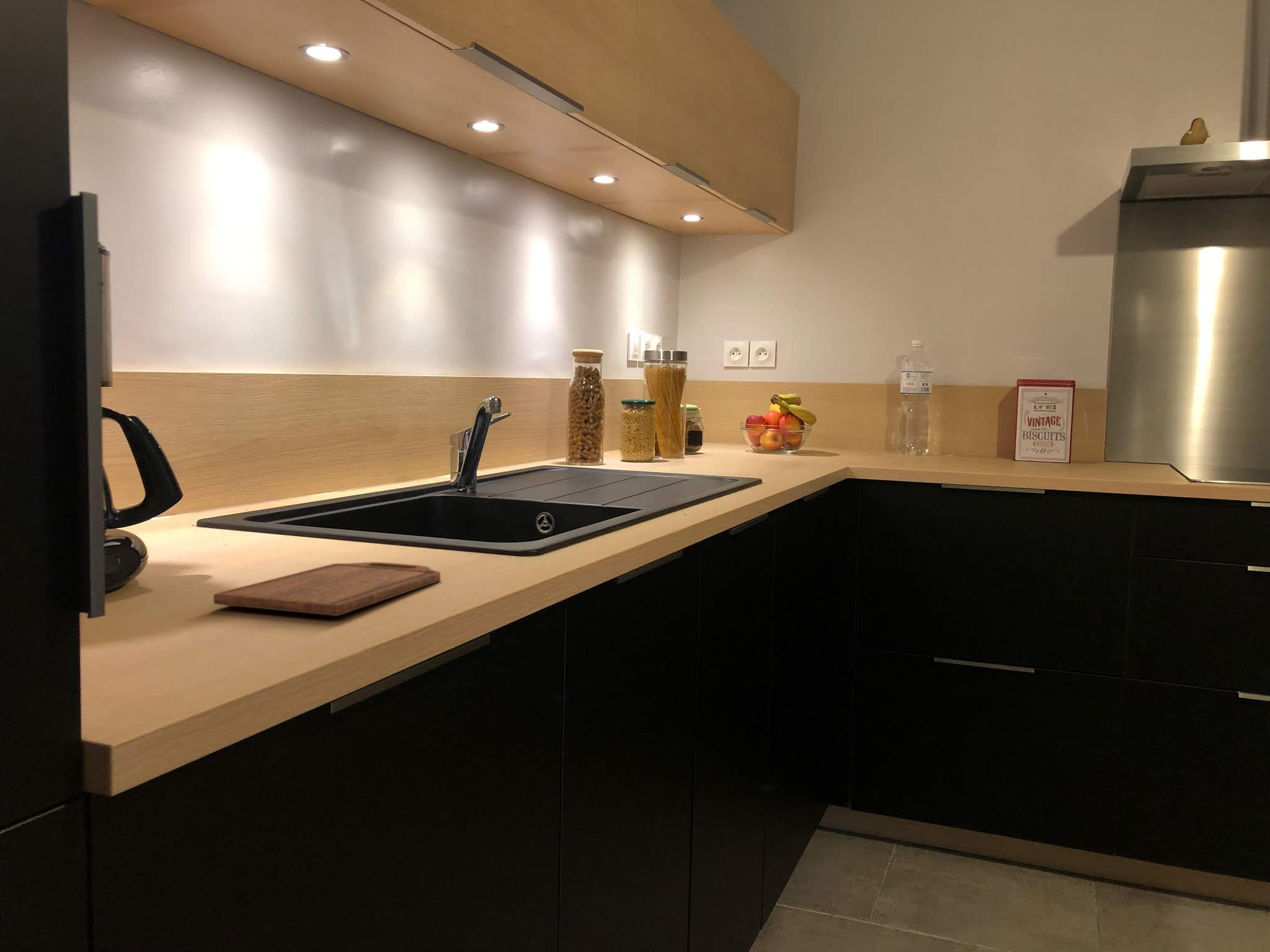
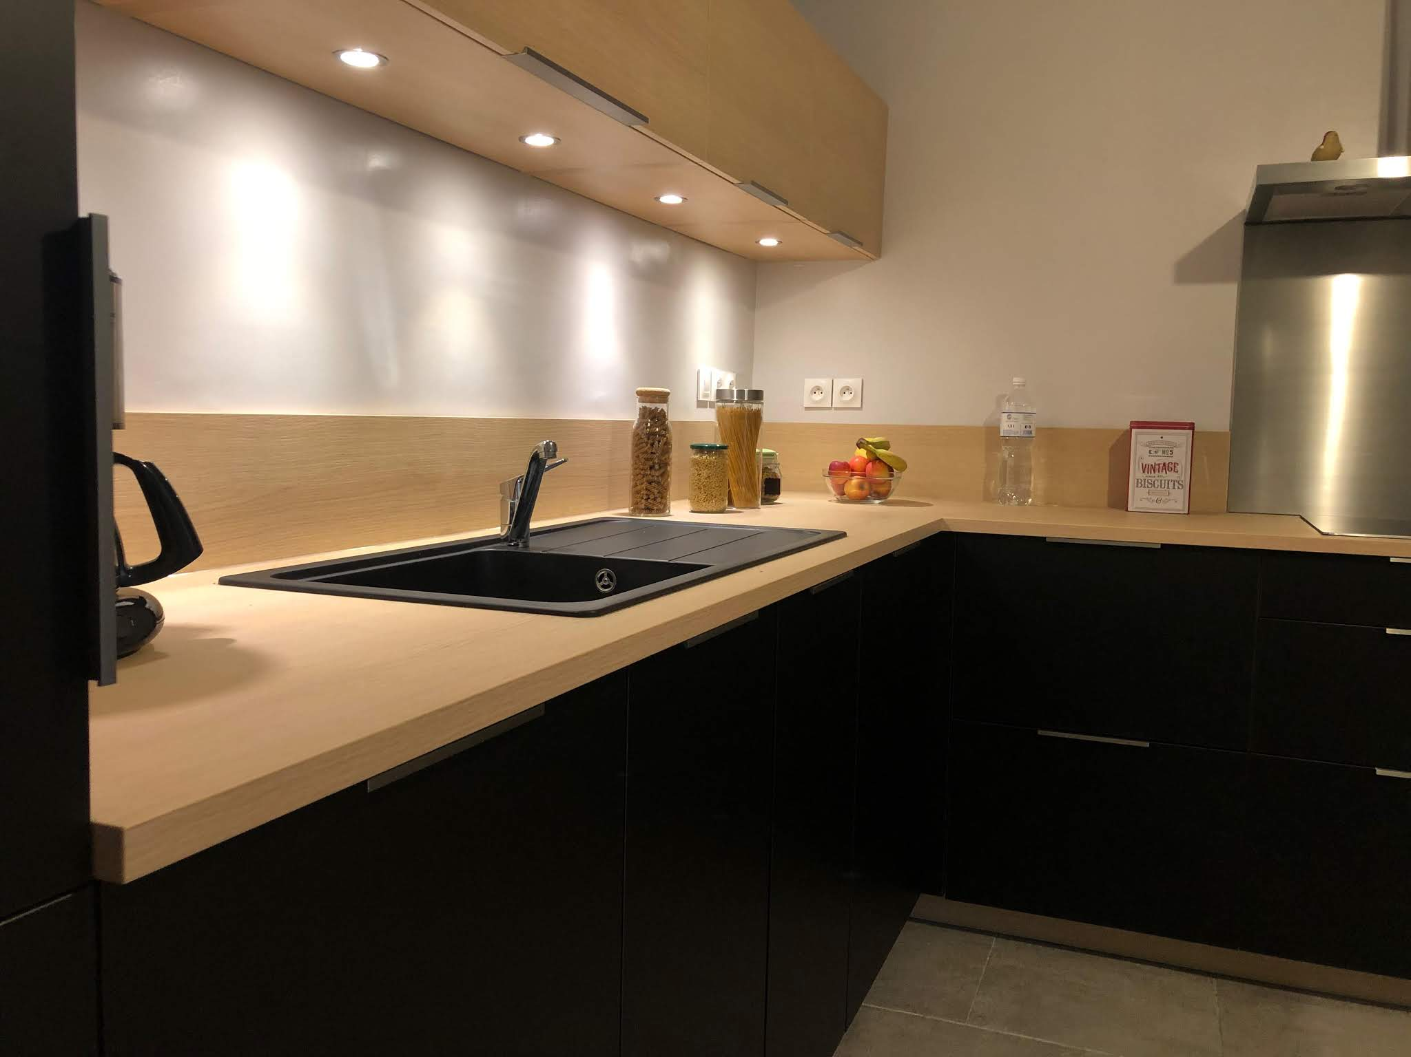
- cutting board [213,562,441,617]
